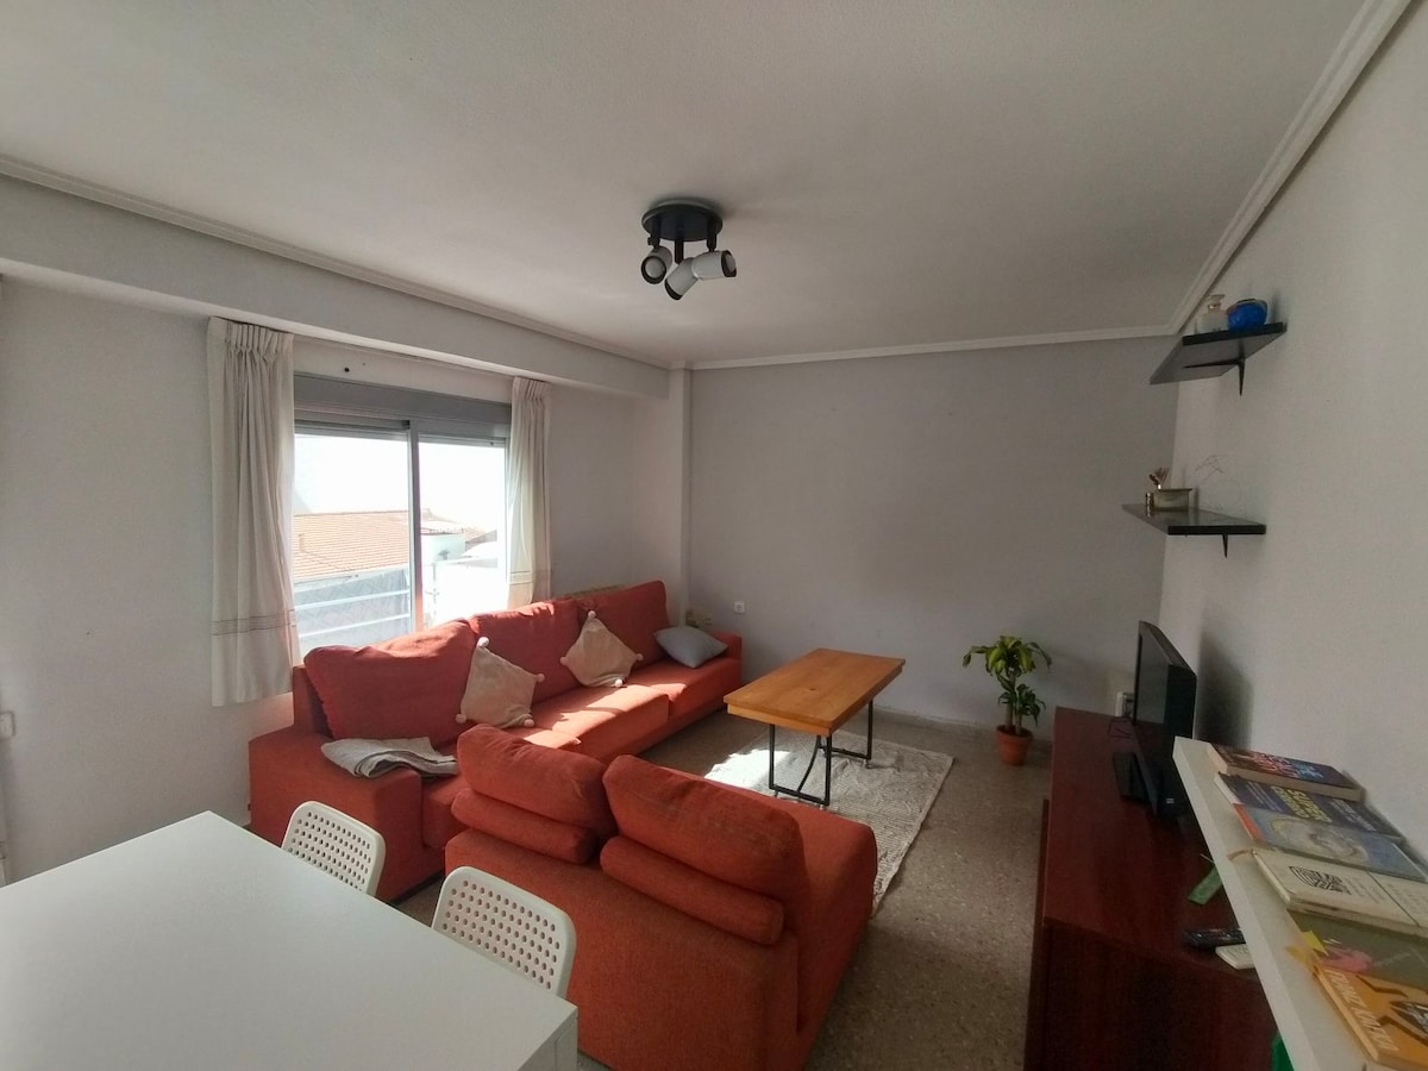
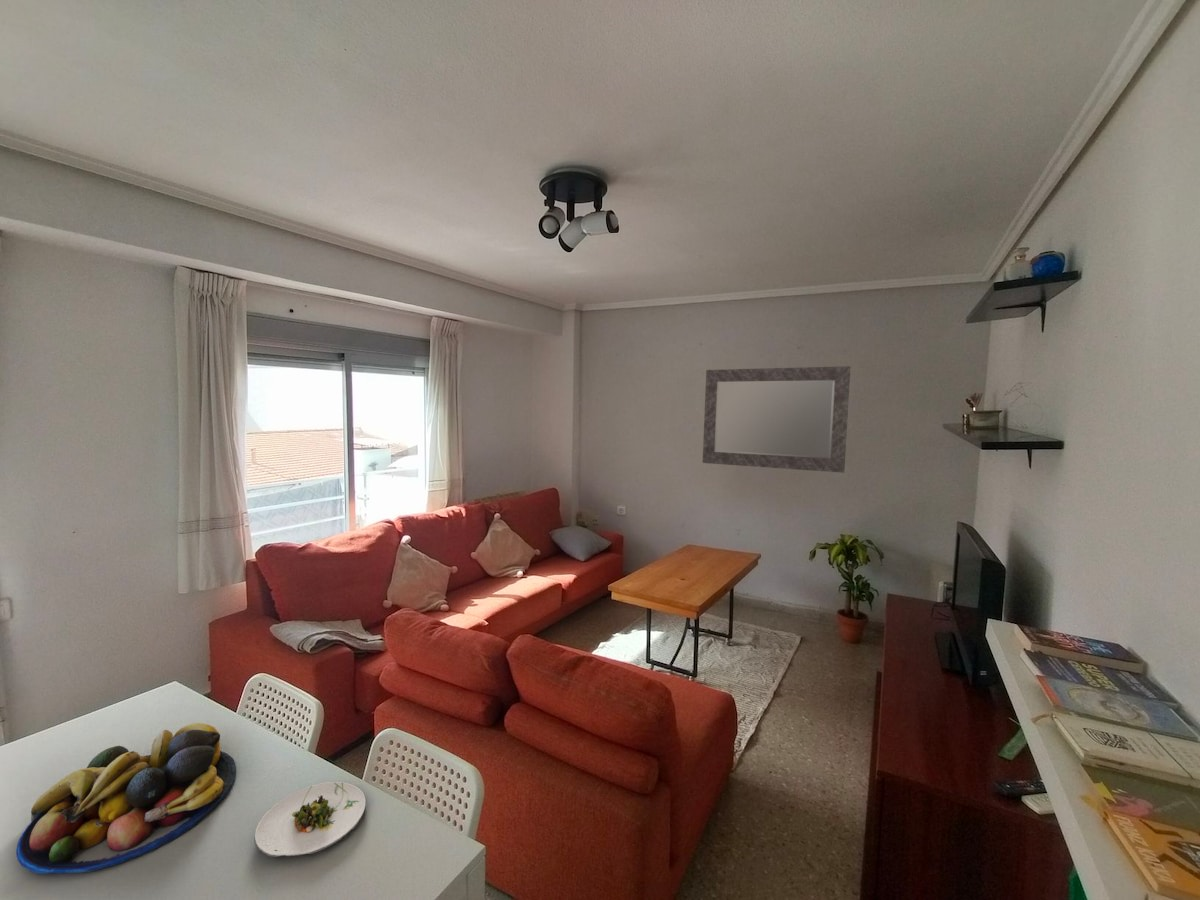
+ mirror [702,365,851,474]
+ salad plate [253,781,367,858]
+ fruit bowl [15,722,237,875]
